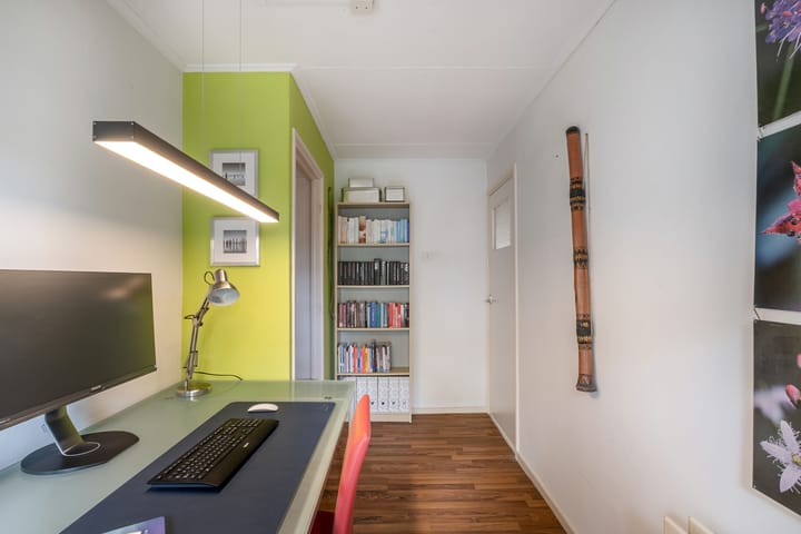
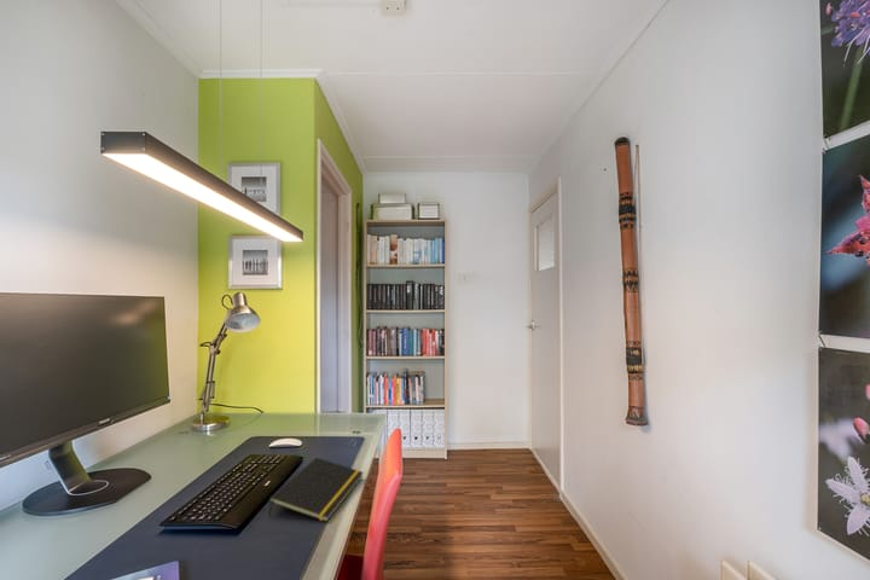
+ notepad [268,457,364,523]
